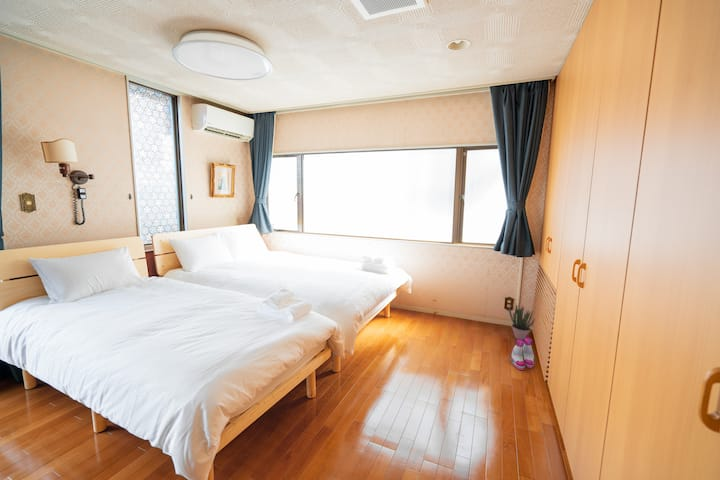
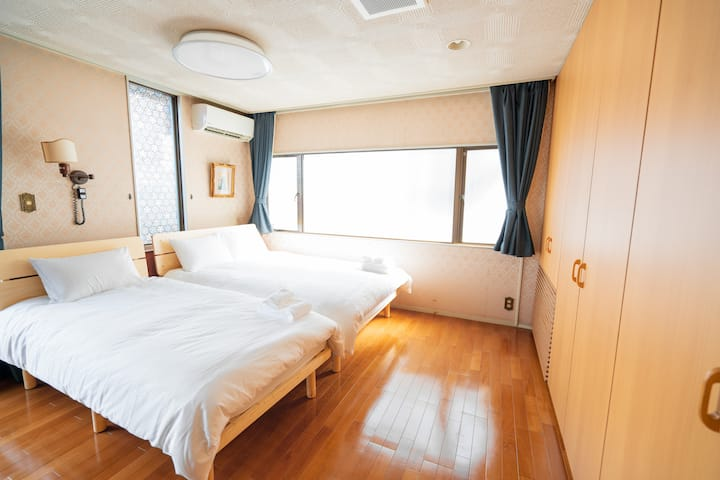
- boots [510,336,536,371]
- potted plant [507,302,536,341]
